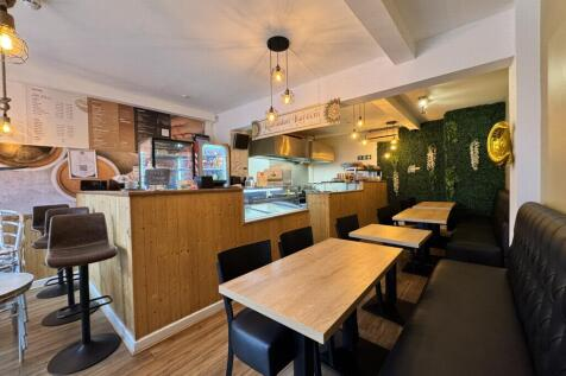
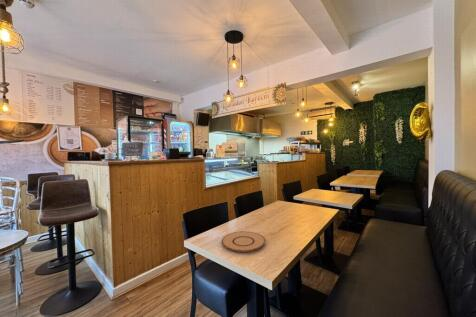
+ plate [221,230,266,253]
